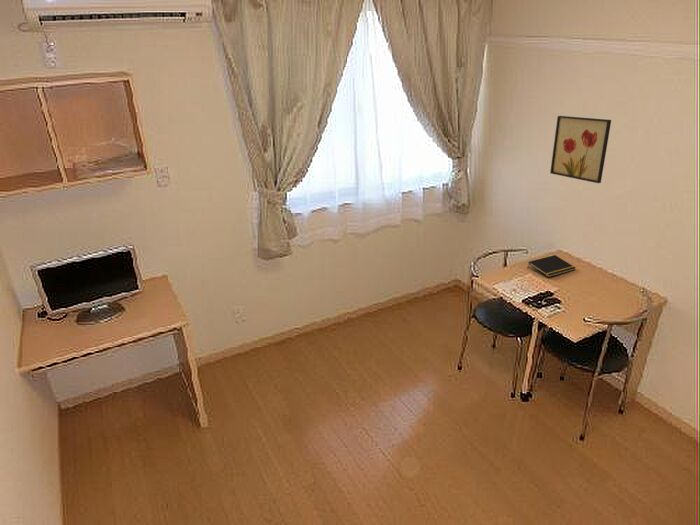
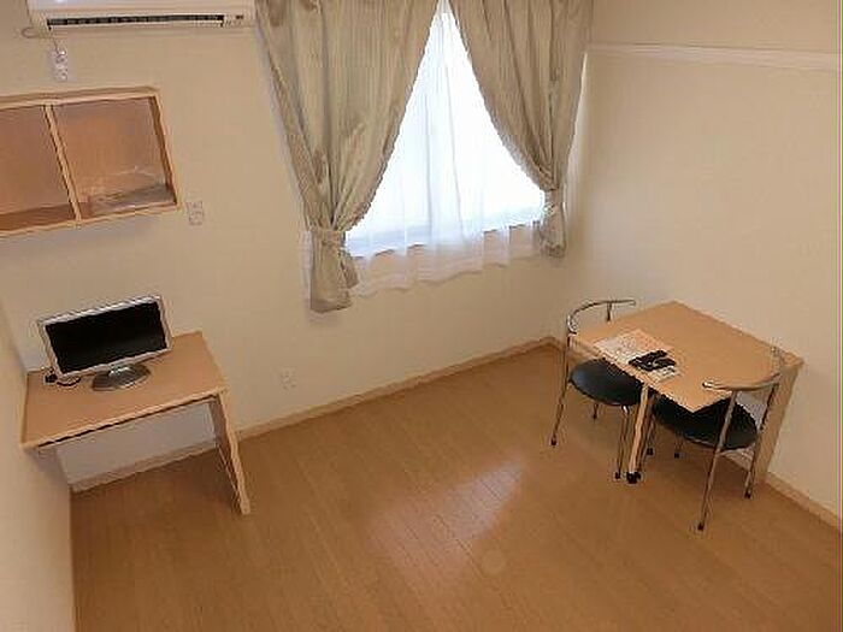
- notepad [526,254,576,278]
- wall art [549,115,612,184]
